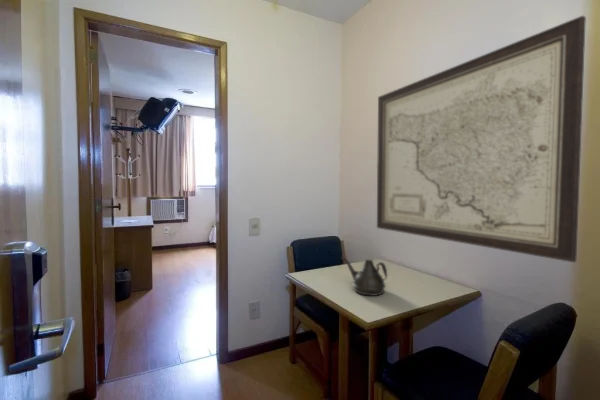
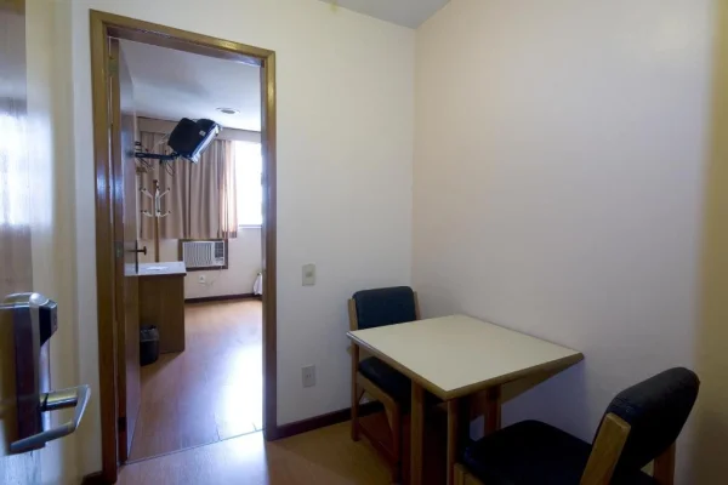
- teapot [341,257,388,297]
- wall art [376,15,587,263]
